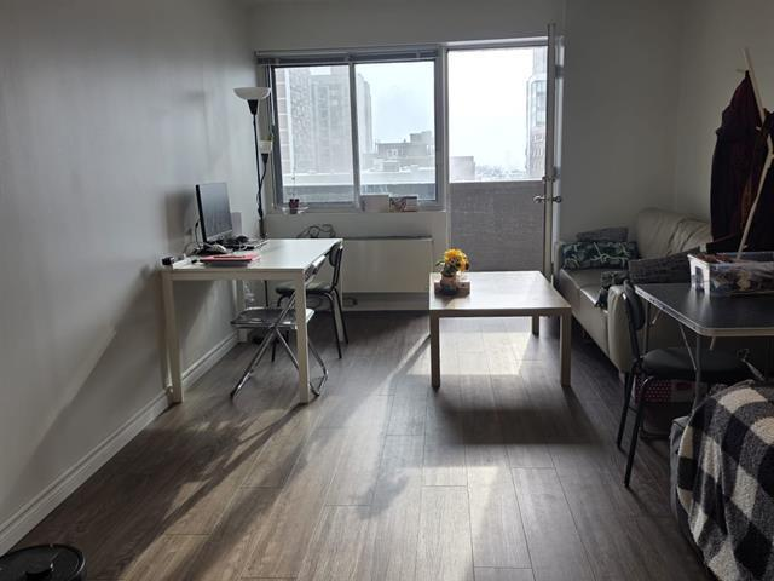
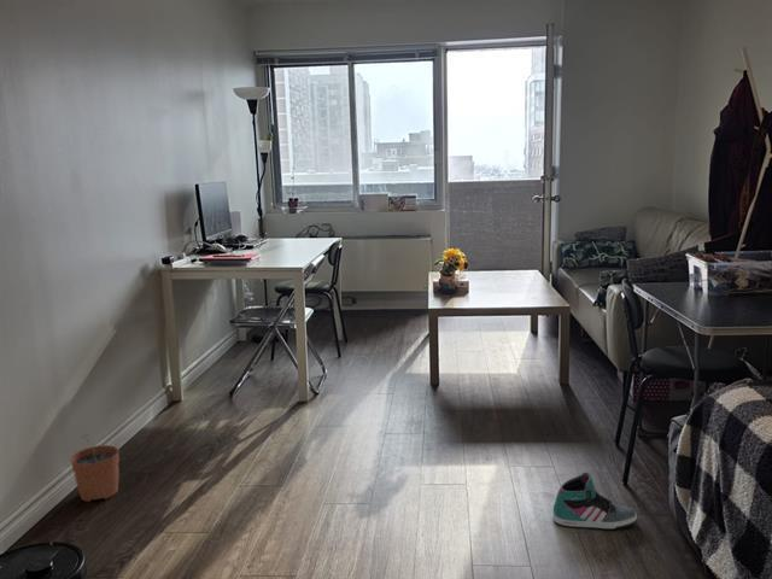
+ plant pot [69,432,121,503]
+ sneaker [551,472,638,531]
